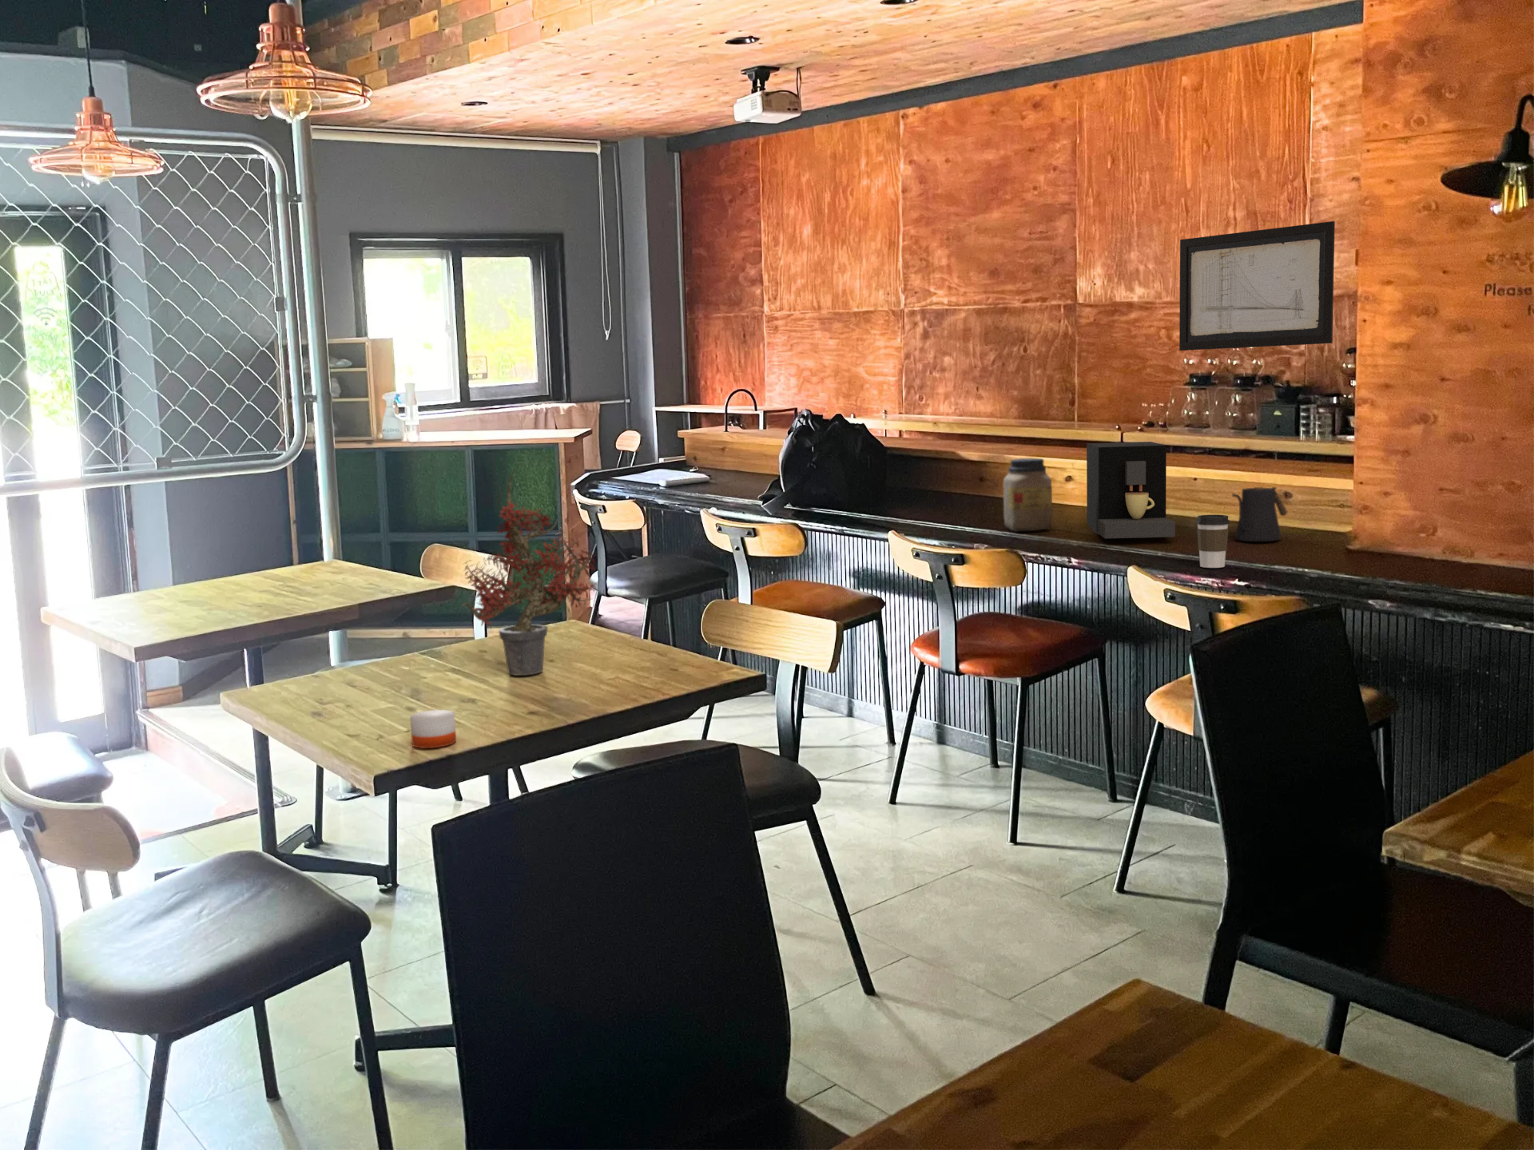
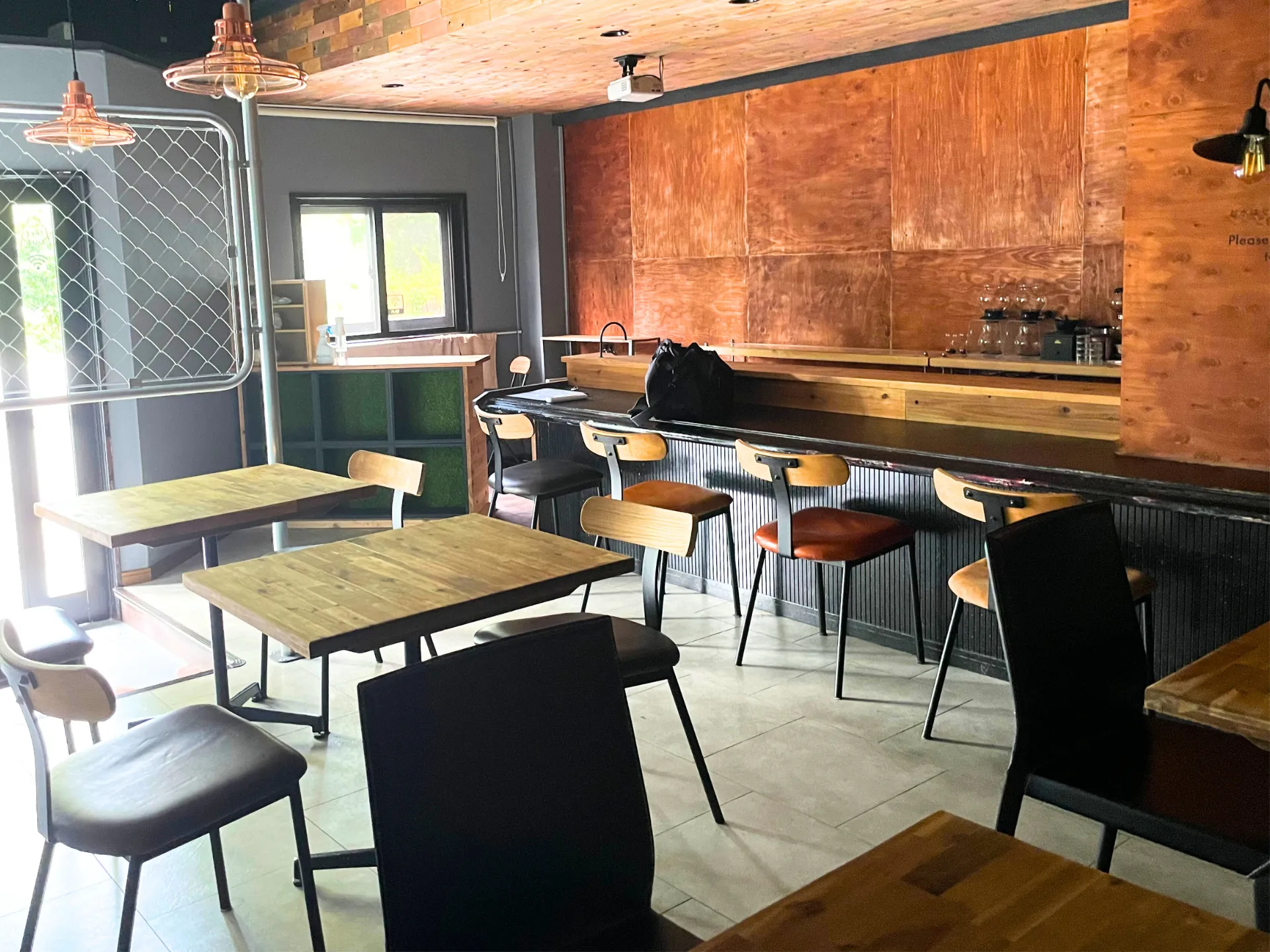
- kettle [1231,487,1288,542]
- potted plant [460,469,598,676]
- coffee maker [1086,441,1176,539]
- candle [409,695,457,749]
- wall art [1179,220,1336,352]
- coffee cup [1196,515,1231,569]
- jar [1003,458,1053,533]
